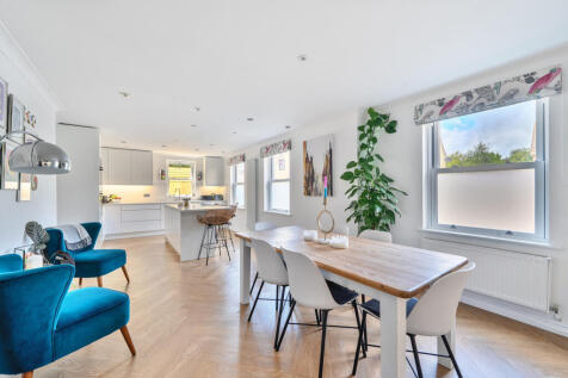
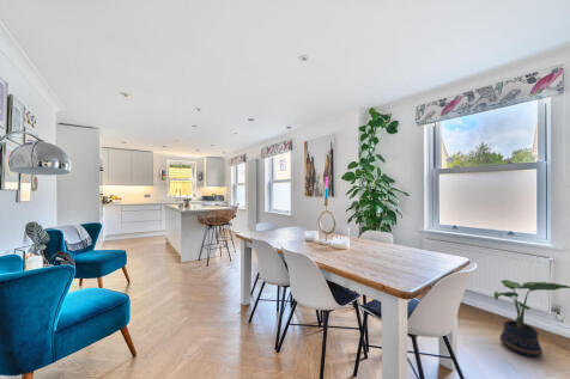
+ potted plant [493,279,570,359]
